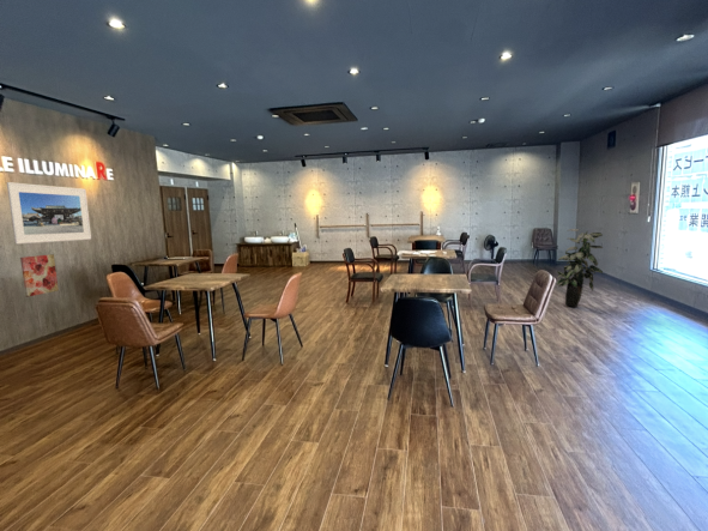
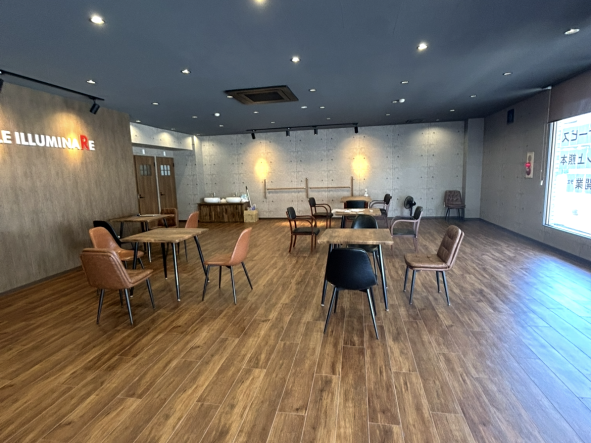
- wall art [19,253,60,298]
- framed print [6,181,92,245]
- indoor plant [556,228,604,308]
